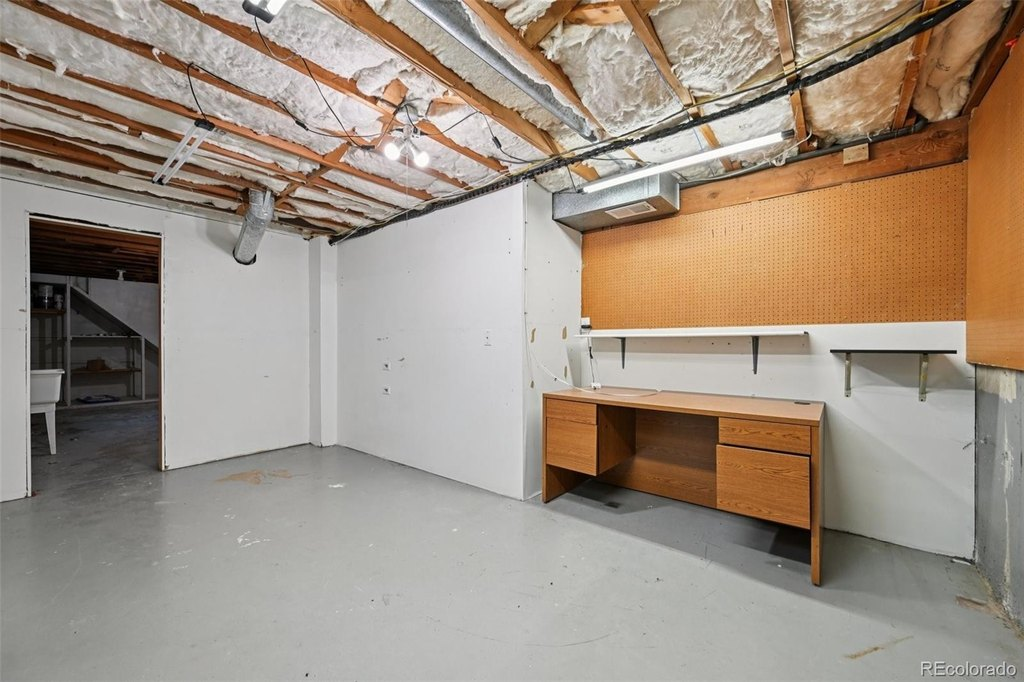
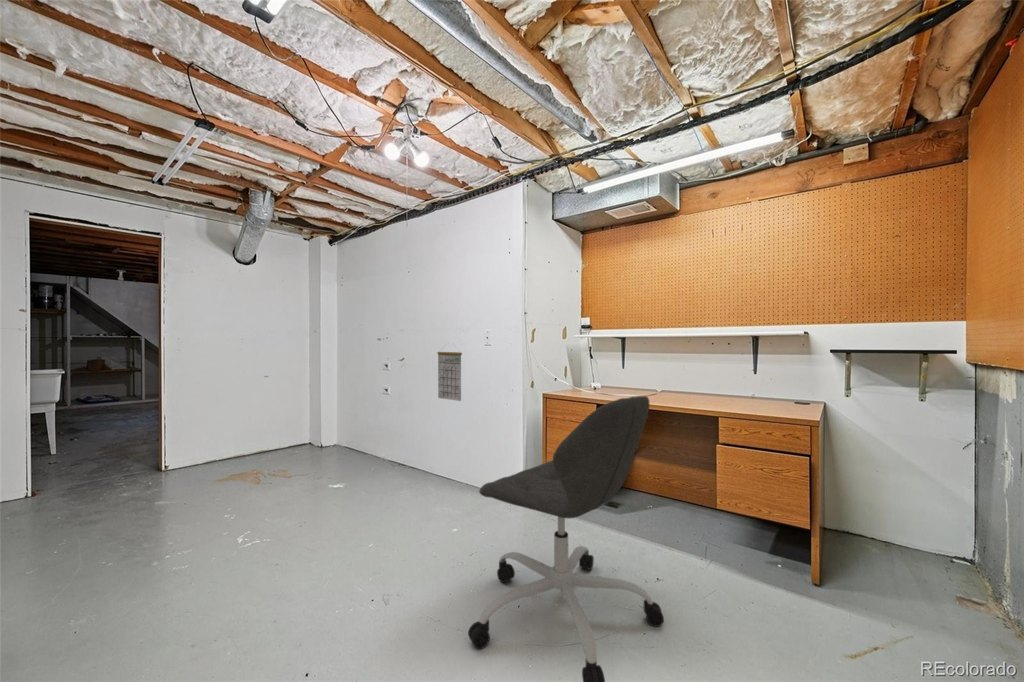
+ calendar [436,343,463,402]
+ office chair [467,395,665,682]
